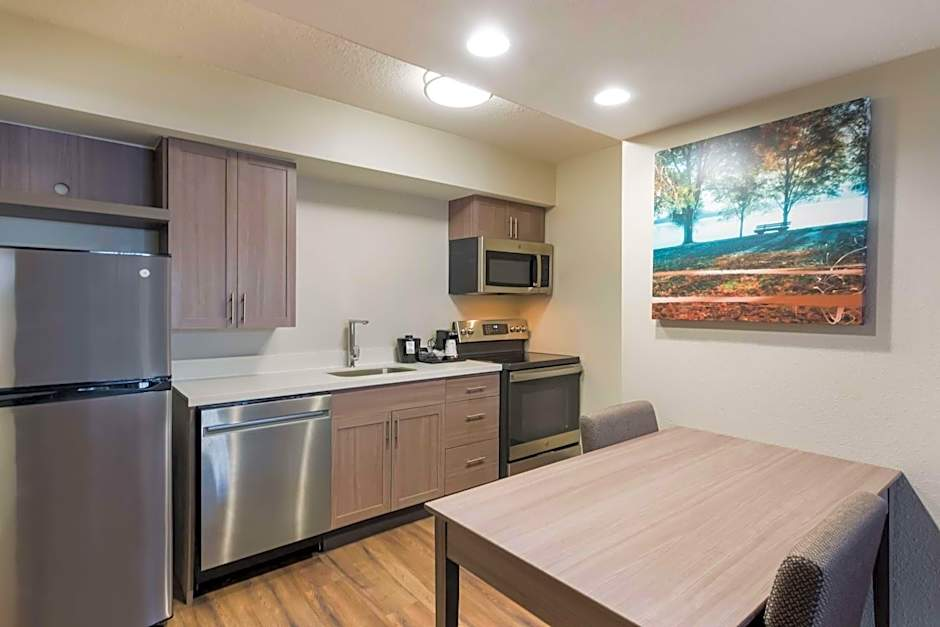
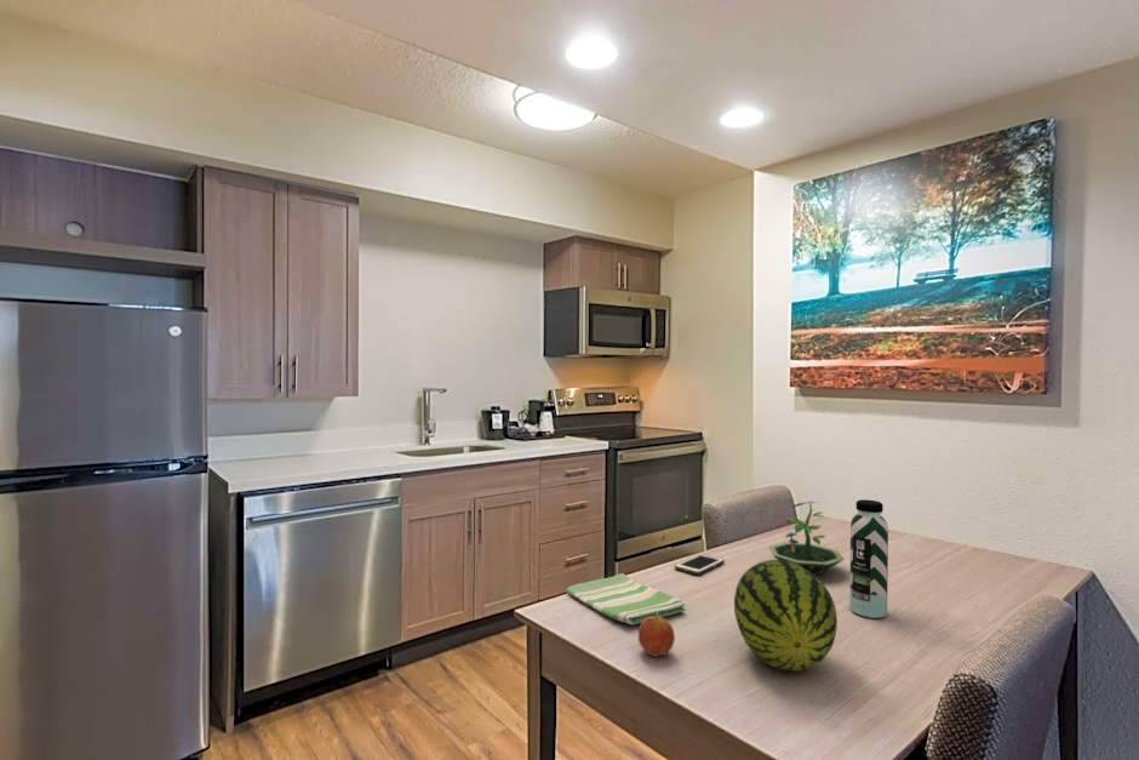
+ dish towel [565,572,687,625]
+ terrarium [768,499,846,577]
+ cell phone [674,553,726,576]
+ fruit [637,612,676,658]
+ water bottle [848,498,889,619]
+ fruit [733,559,838,673]
